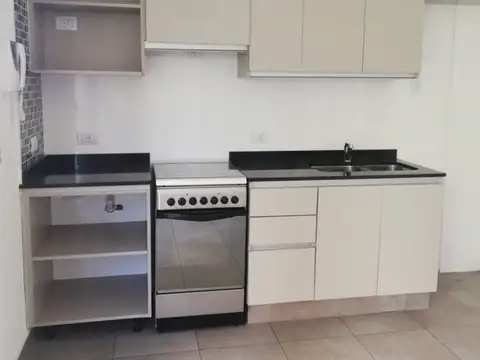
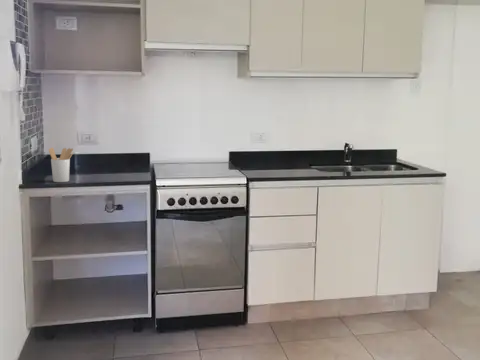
+ utensil holder [48,147,74,183]
